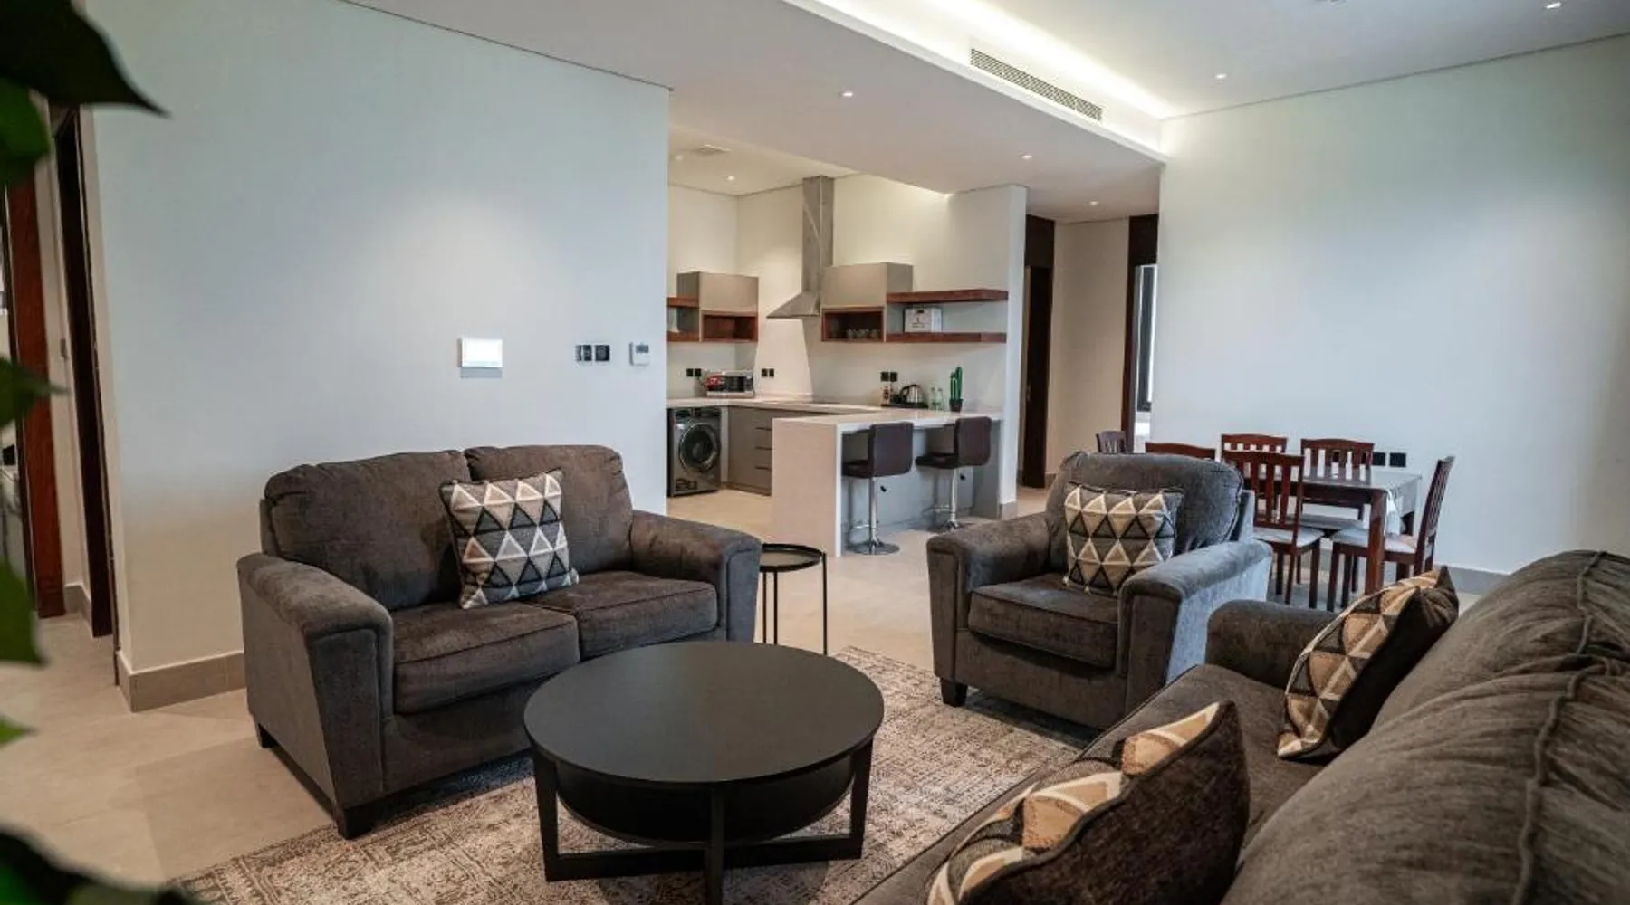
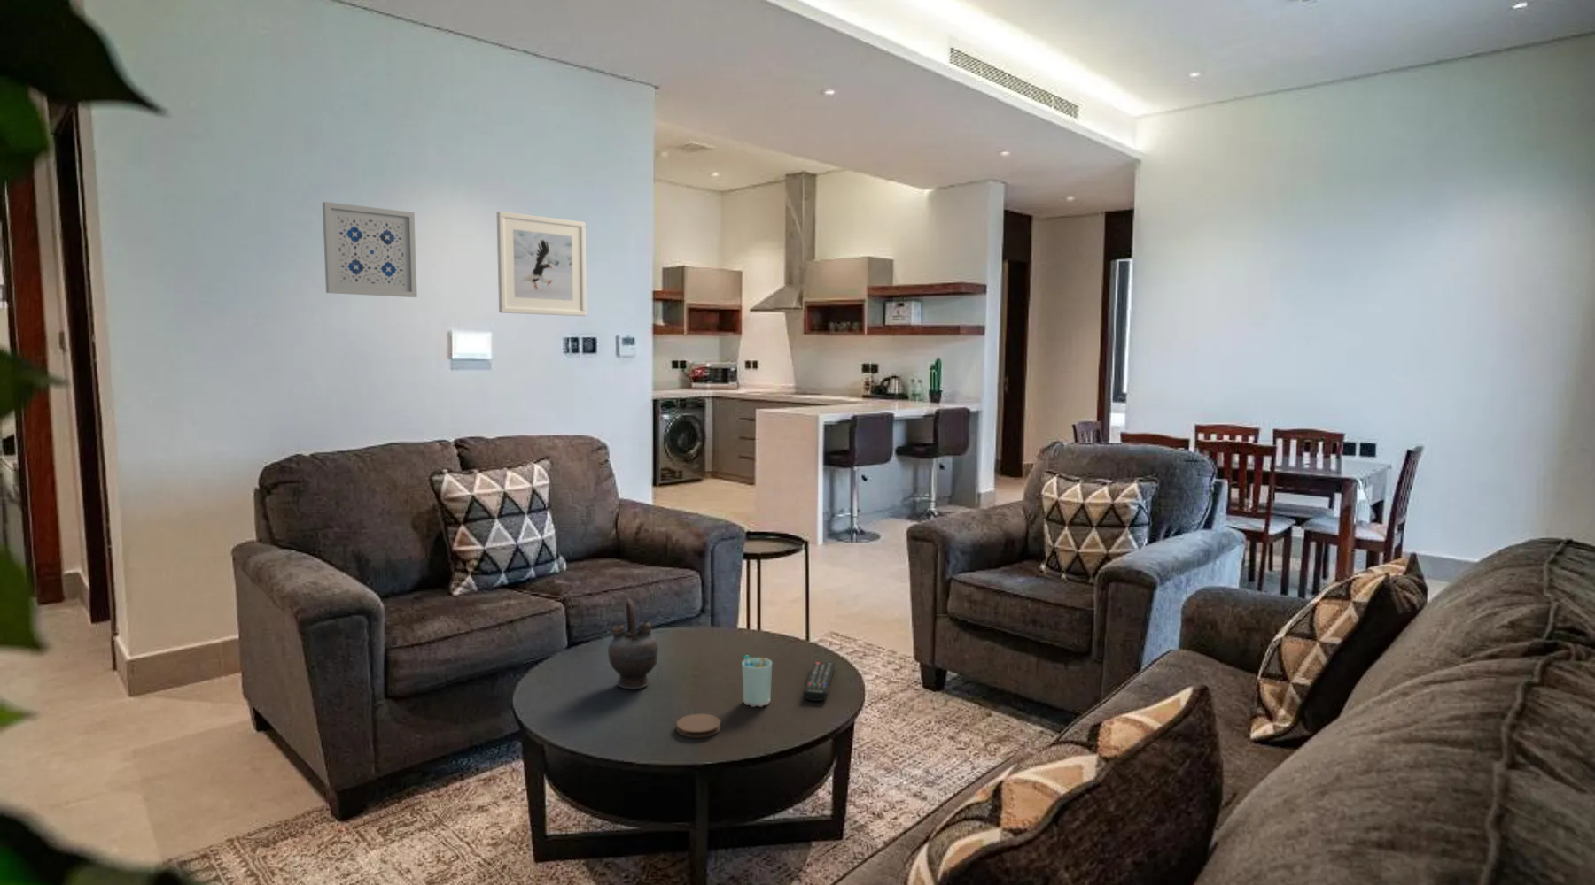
+ remote control [803,662,837,702]
+ coaster [676,713,721,738]
+ wall art [322,201,418,299]
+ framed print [496,210,588,317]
+ cup [741,655,772,708]
+ teapot [607,599,659,690]
